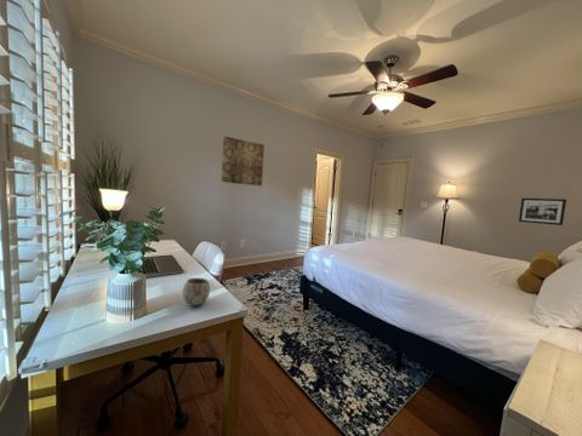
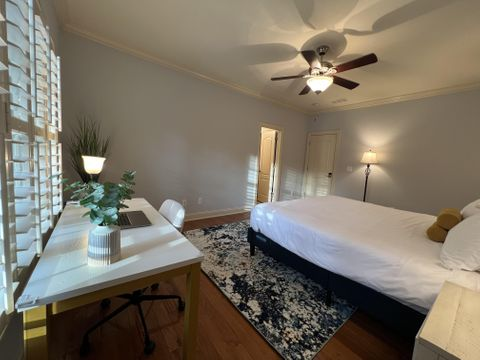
- mug [182,277,211,306]
- wall art [221,134,266,188]
- picture frame [518,197,567,226]
